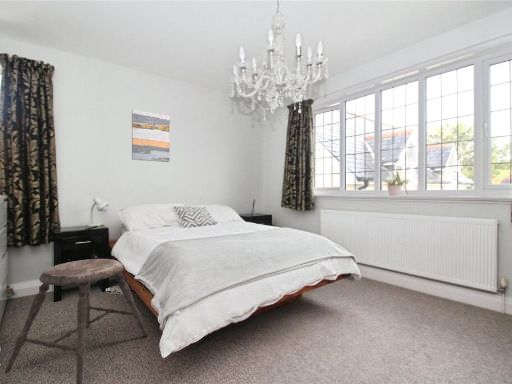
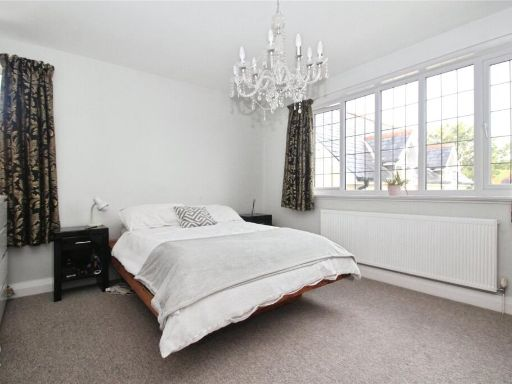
- stool [3,258,149,384]
- wall art [131,108,171,163]
